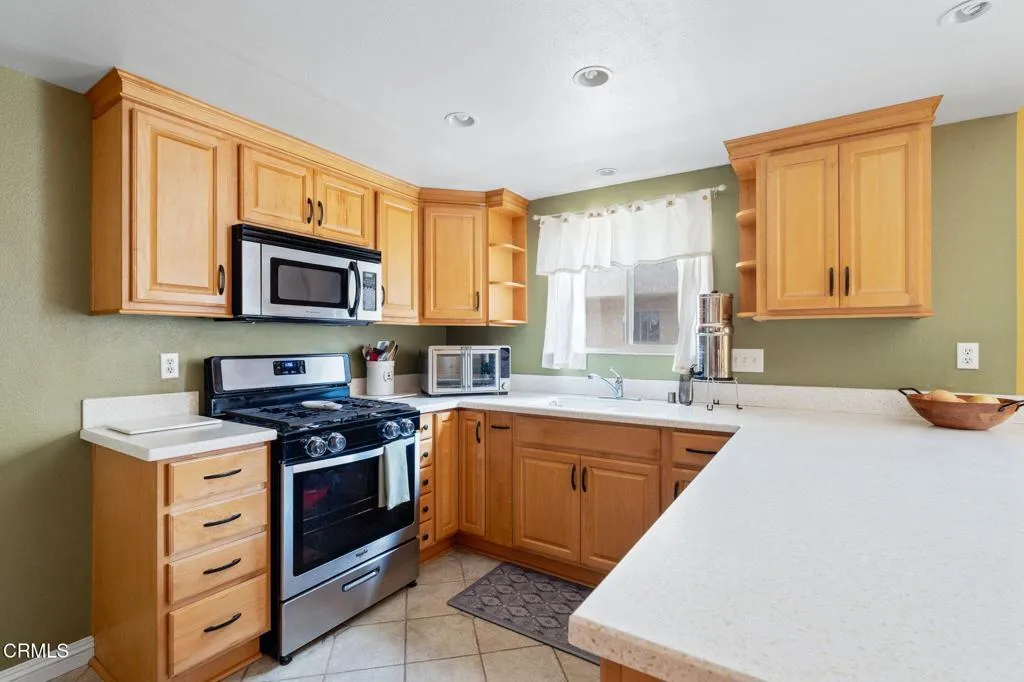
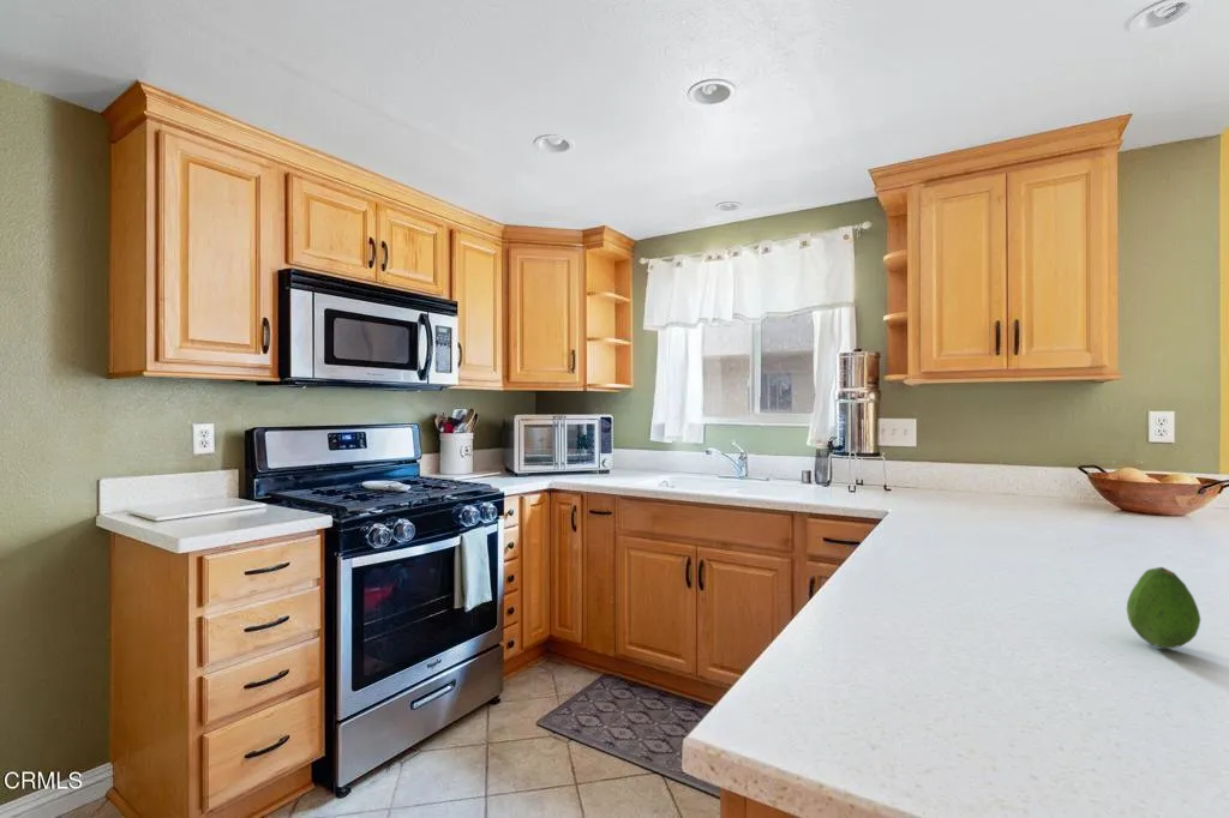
+ fruit [1126,566,1201,650]
